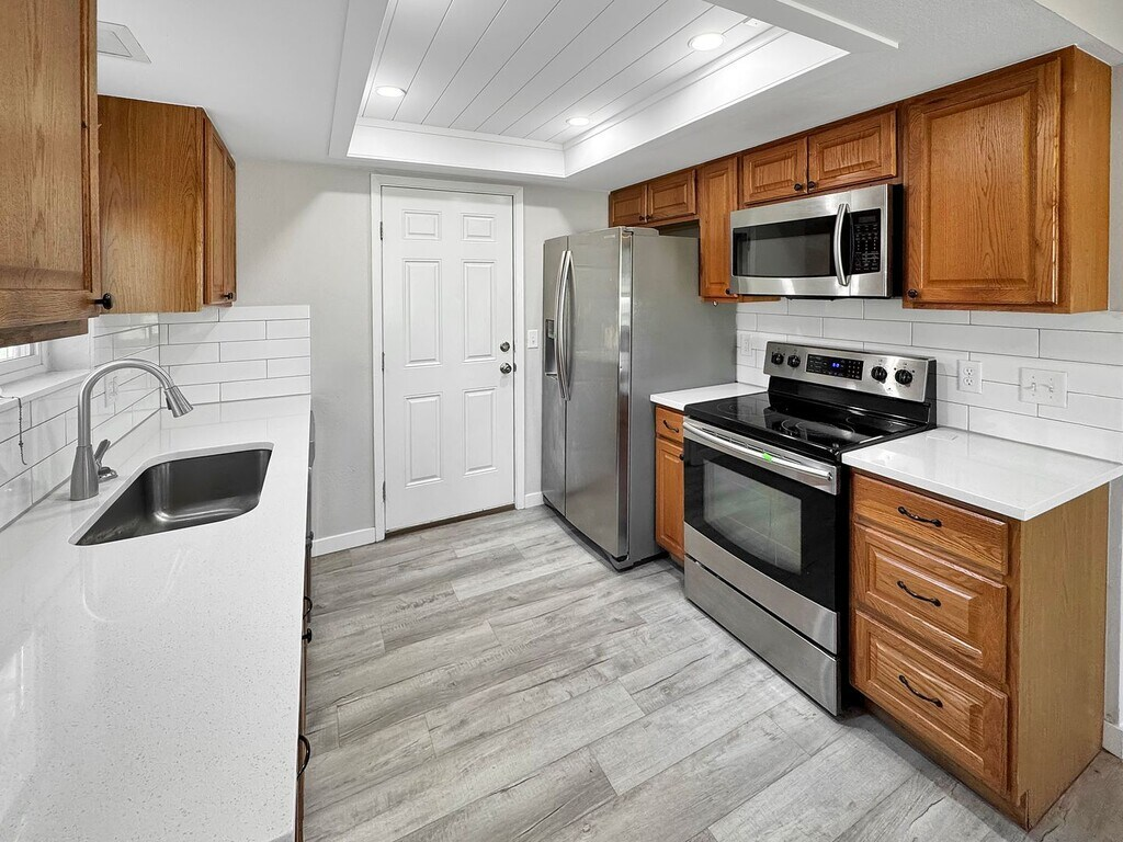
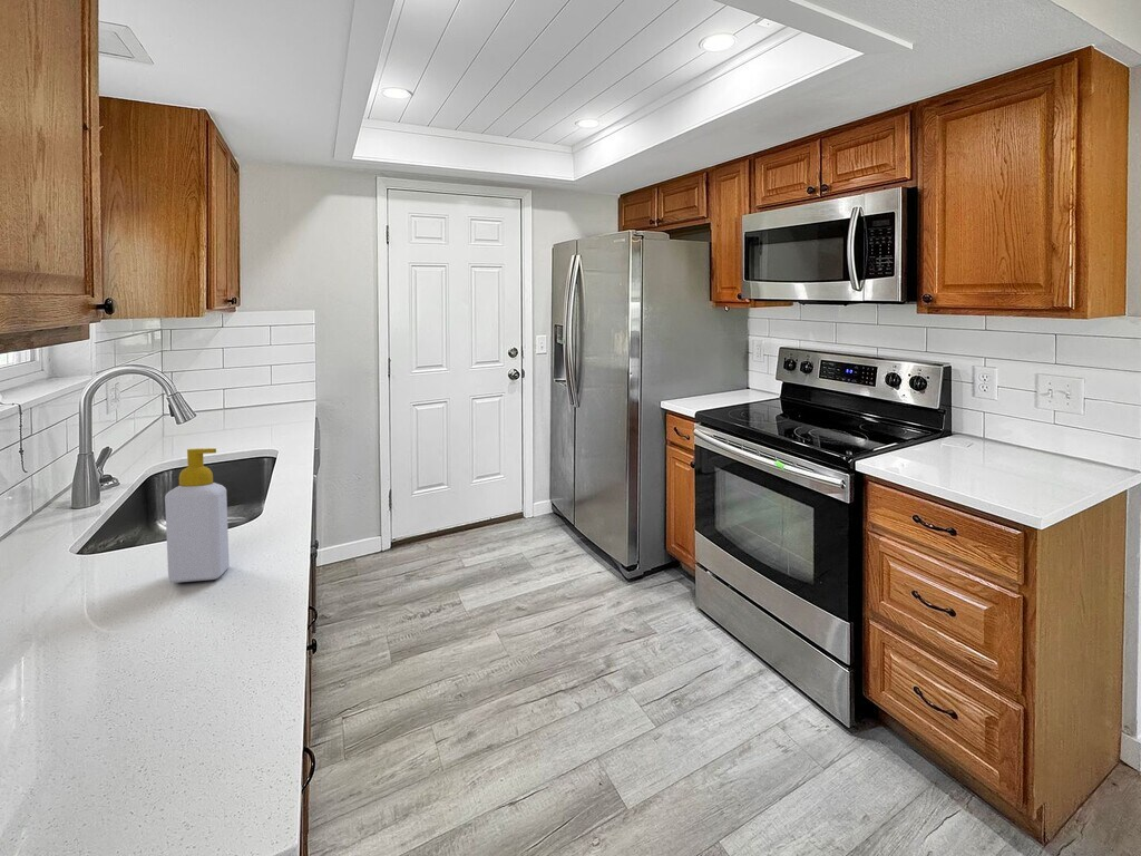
+ soap bottle [164,447,231,584]
